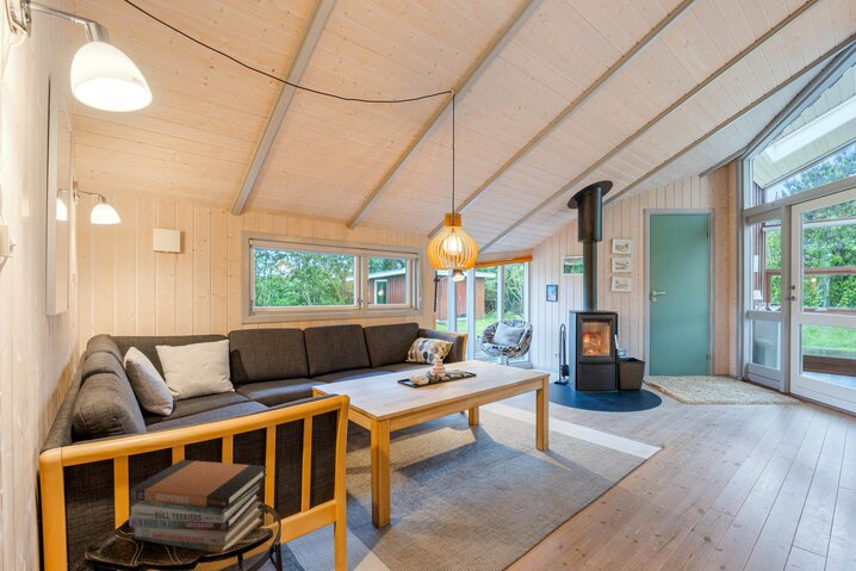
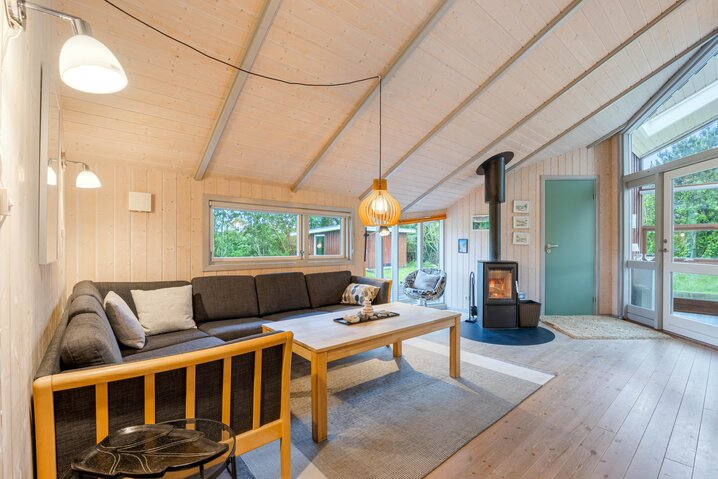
- book stack [129,459,268,554]
